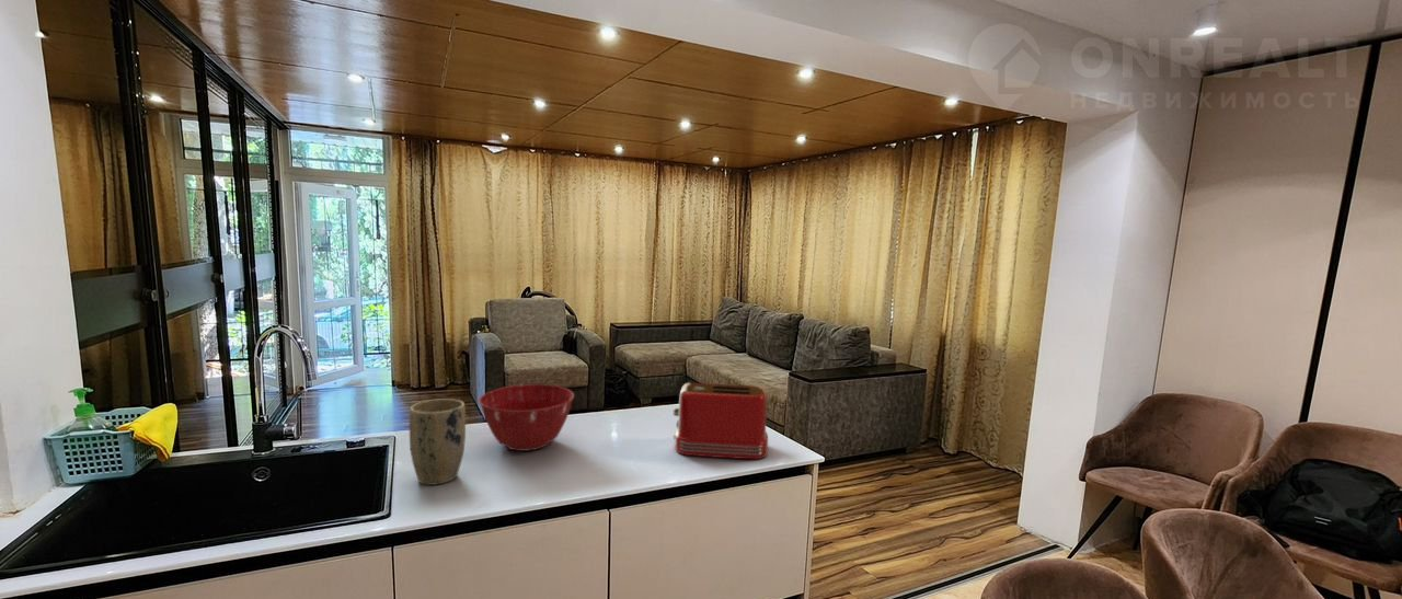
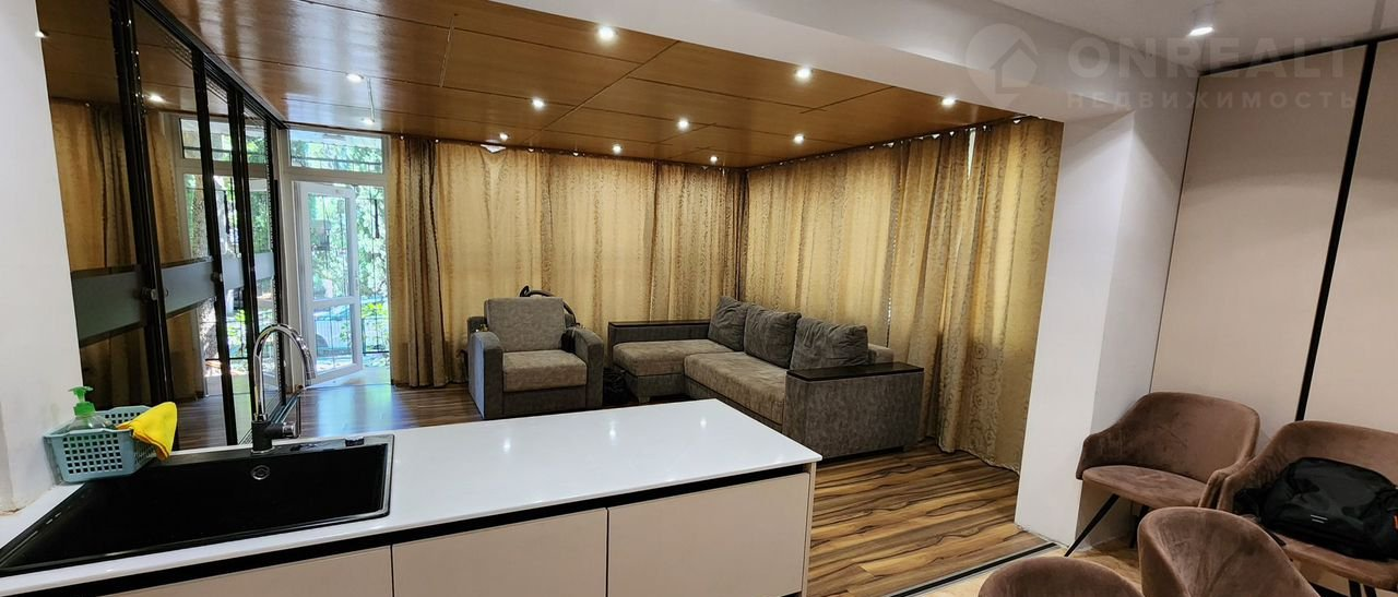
- toaster [671,382,769,460]
- plant pot [409,398,467,486]
- mixing bowl [478,383,575,452]
